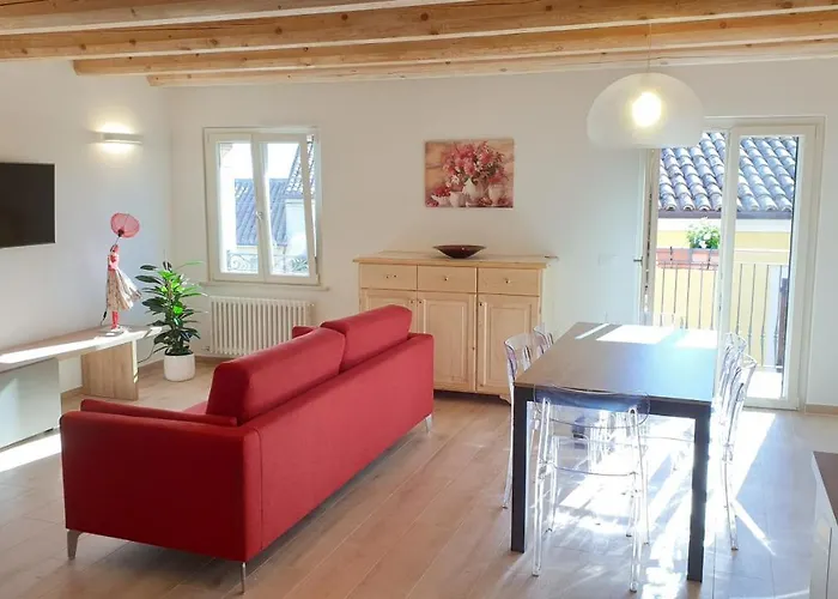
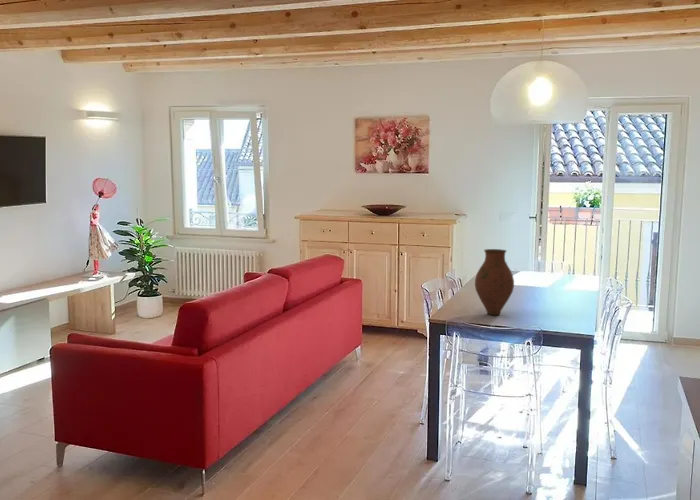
+ vase [474,248,515,316]
